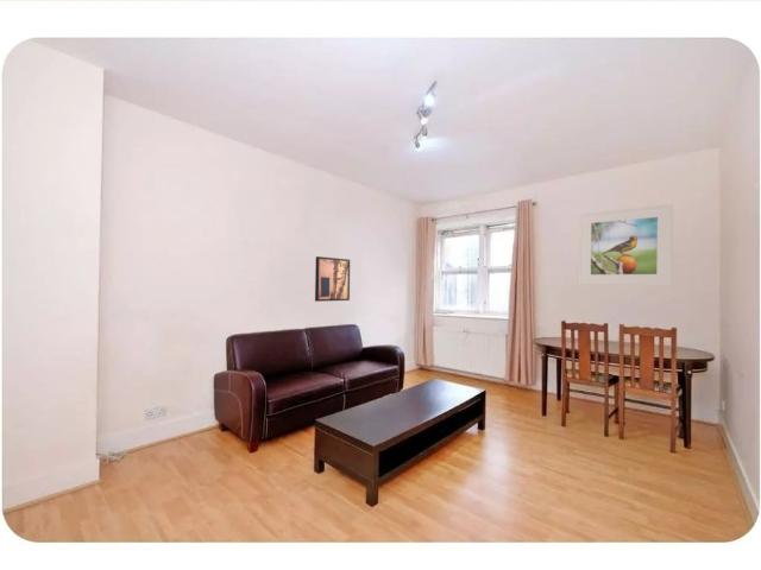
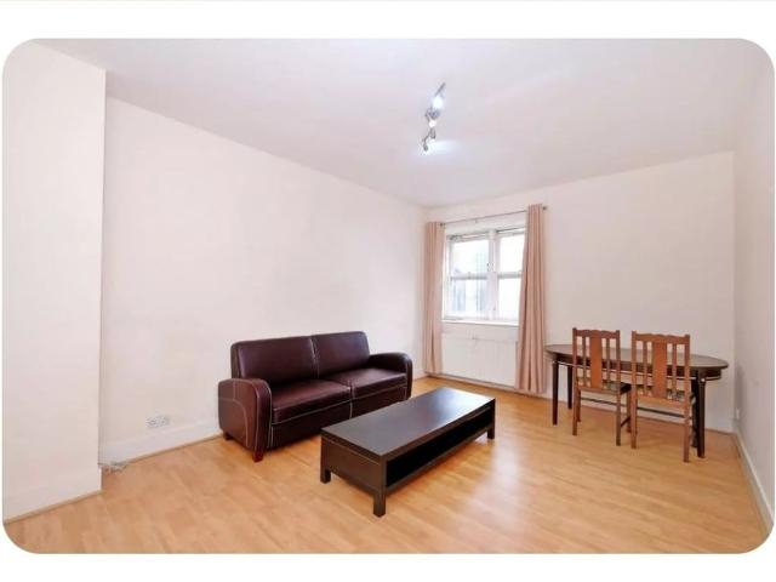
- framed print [578,203,674,287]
- wall art [314,255,351,303]
